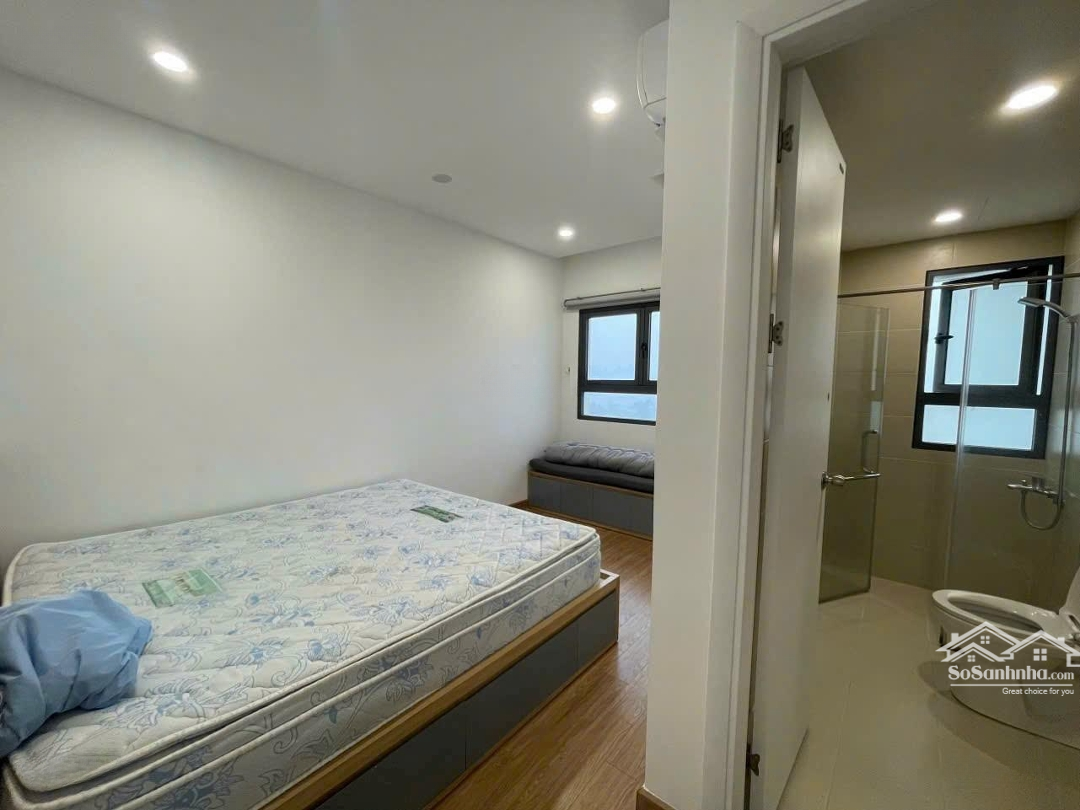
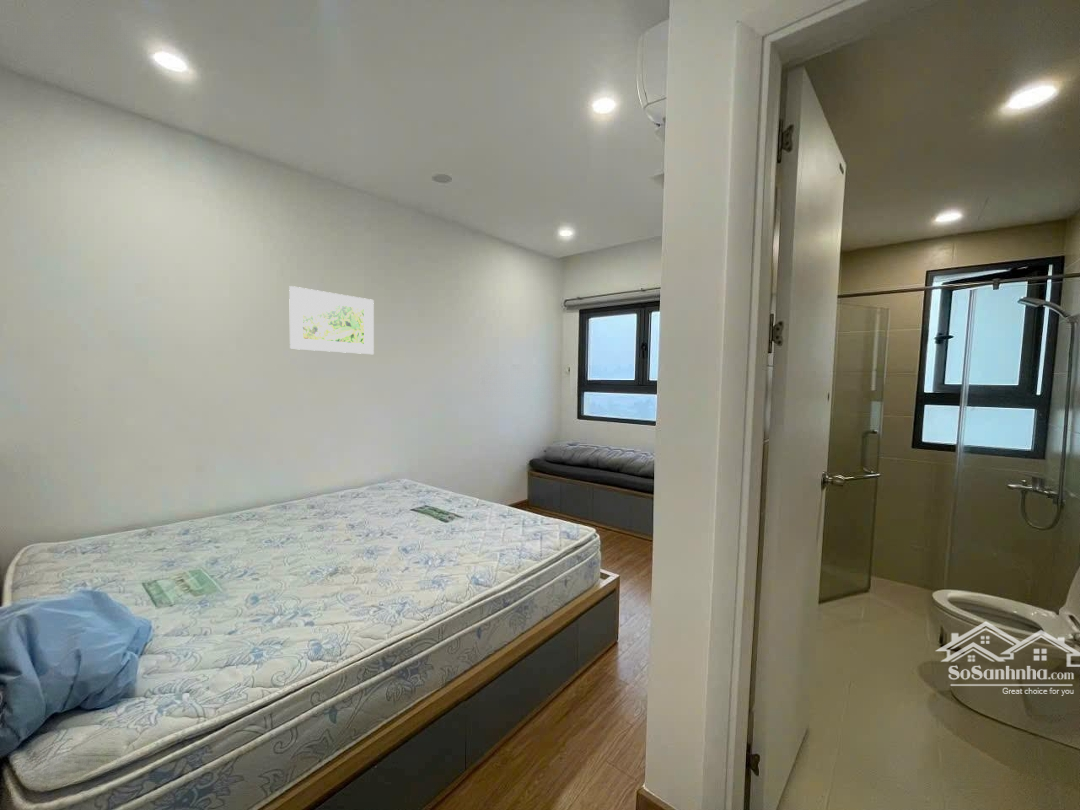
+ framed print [288,285,375,355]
